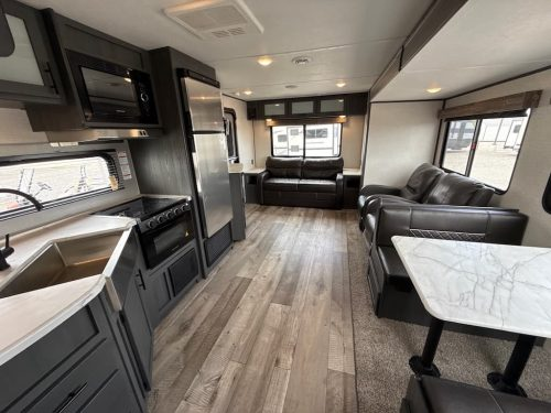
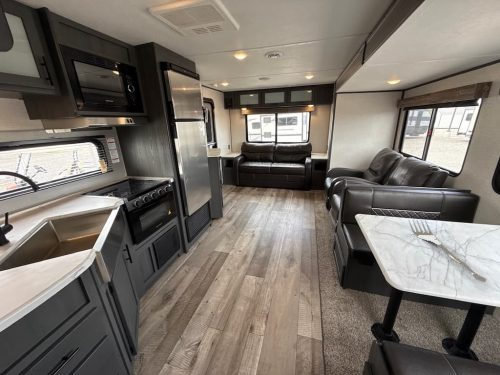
+ placemat [408,220,487,283]
